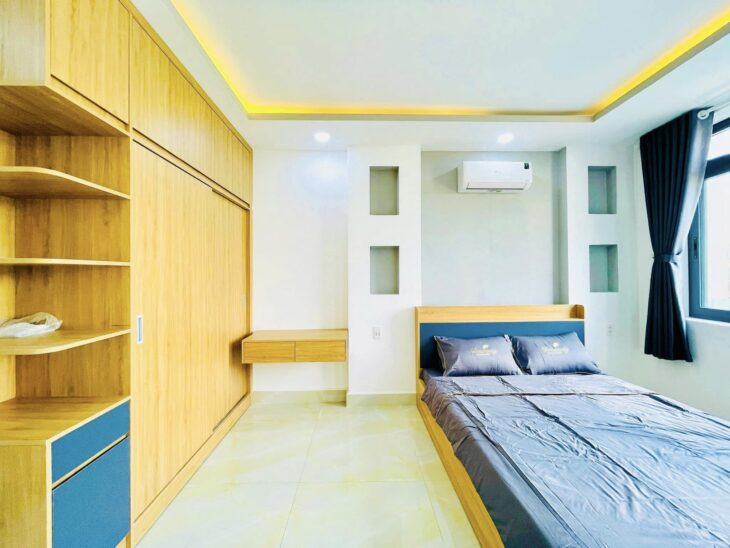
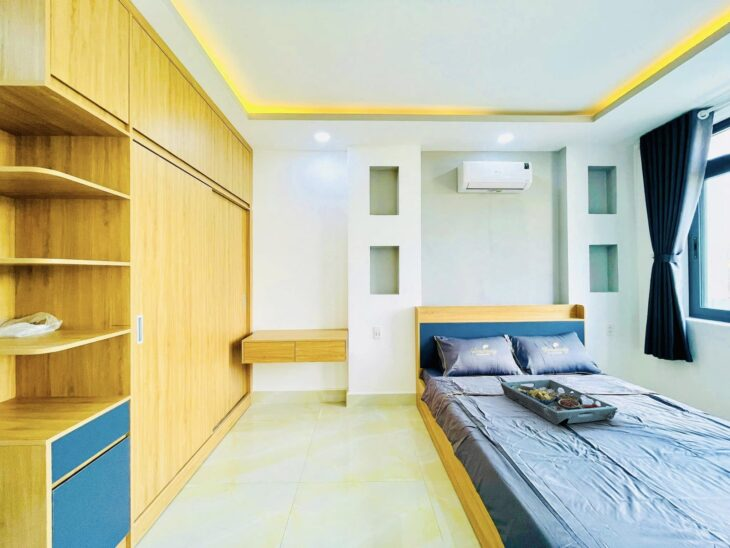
+ serving tray [499,378,619,426]
